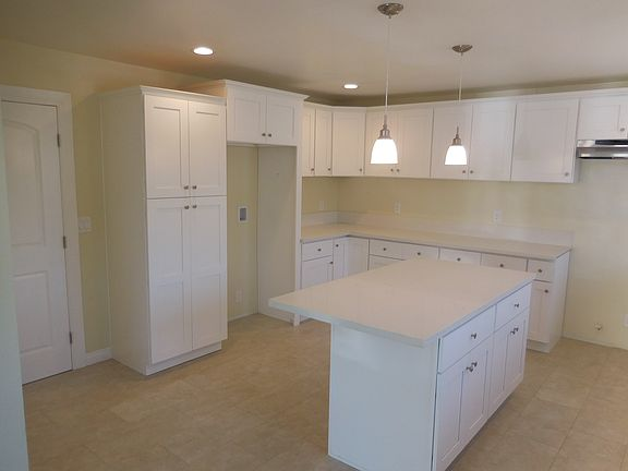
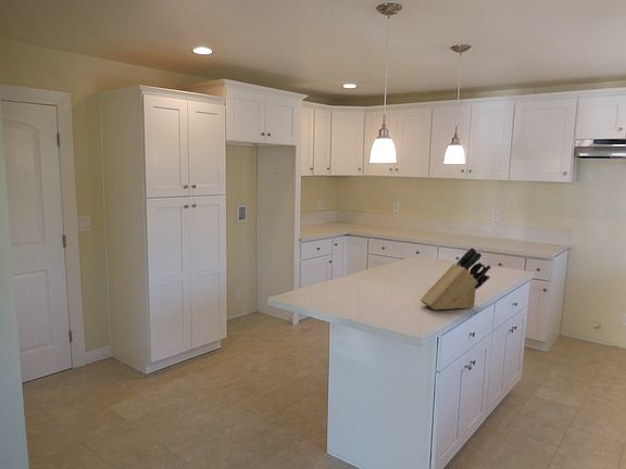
+ knife block [420,246,492,310]
